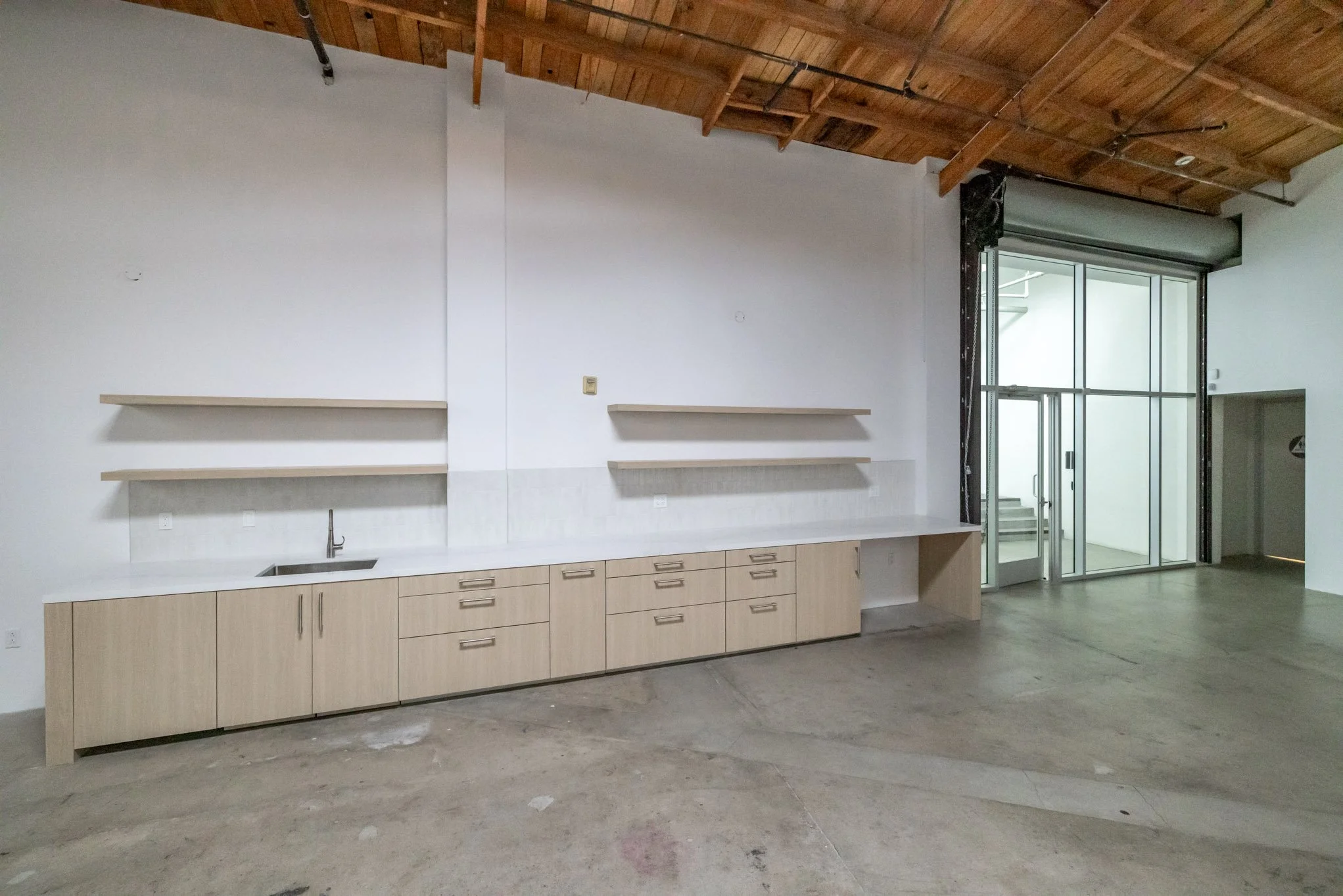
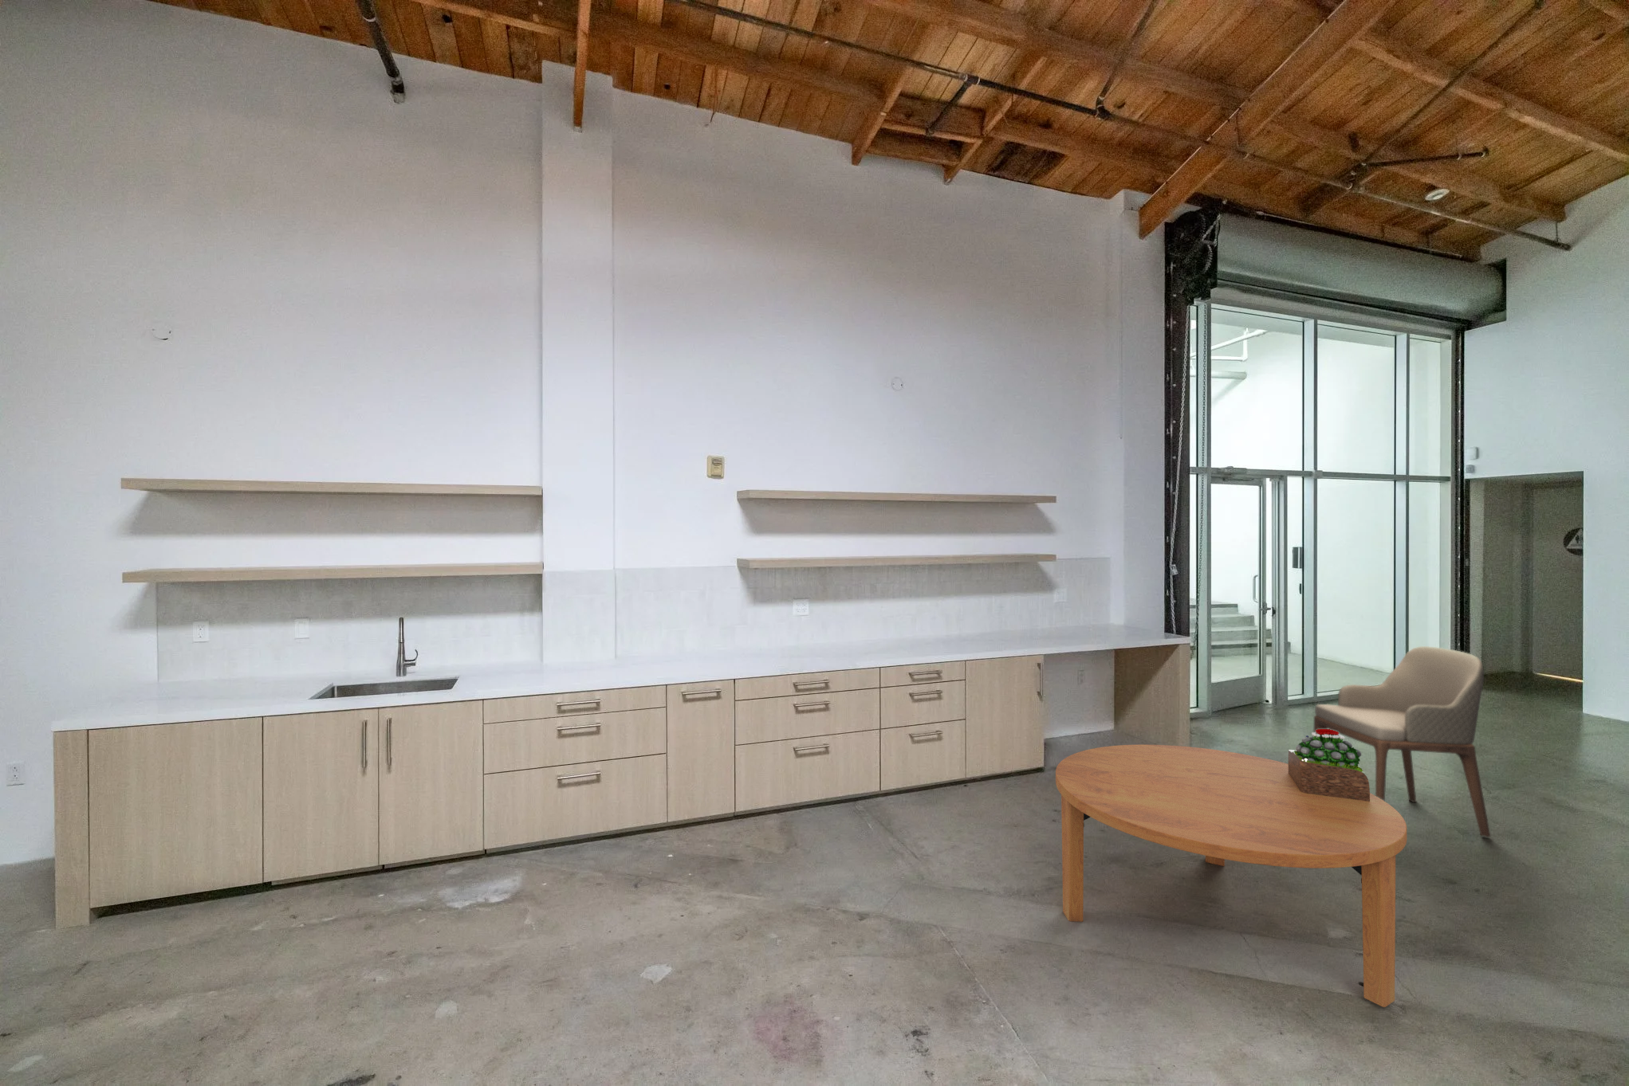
+ succulent plant [1288,728,1371,801]
+ coffee table [1055,744,1407,1008]
+ armchair [1312,645,1491,839]
